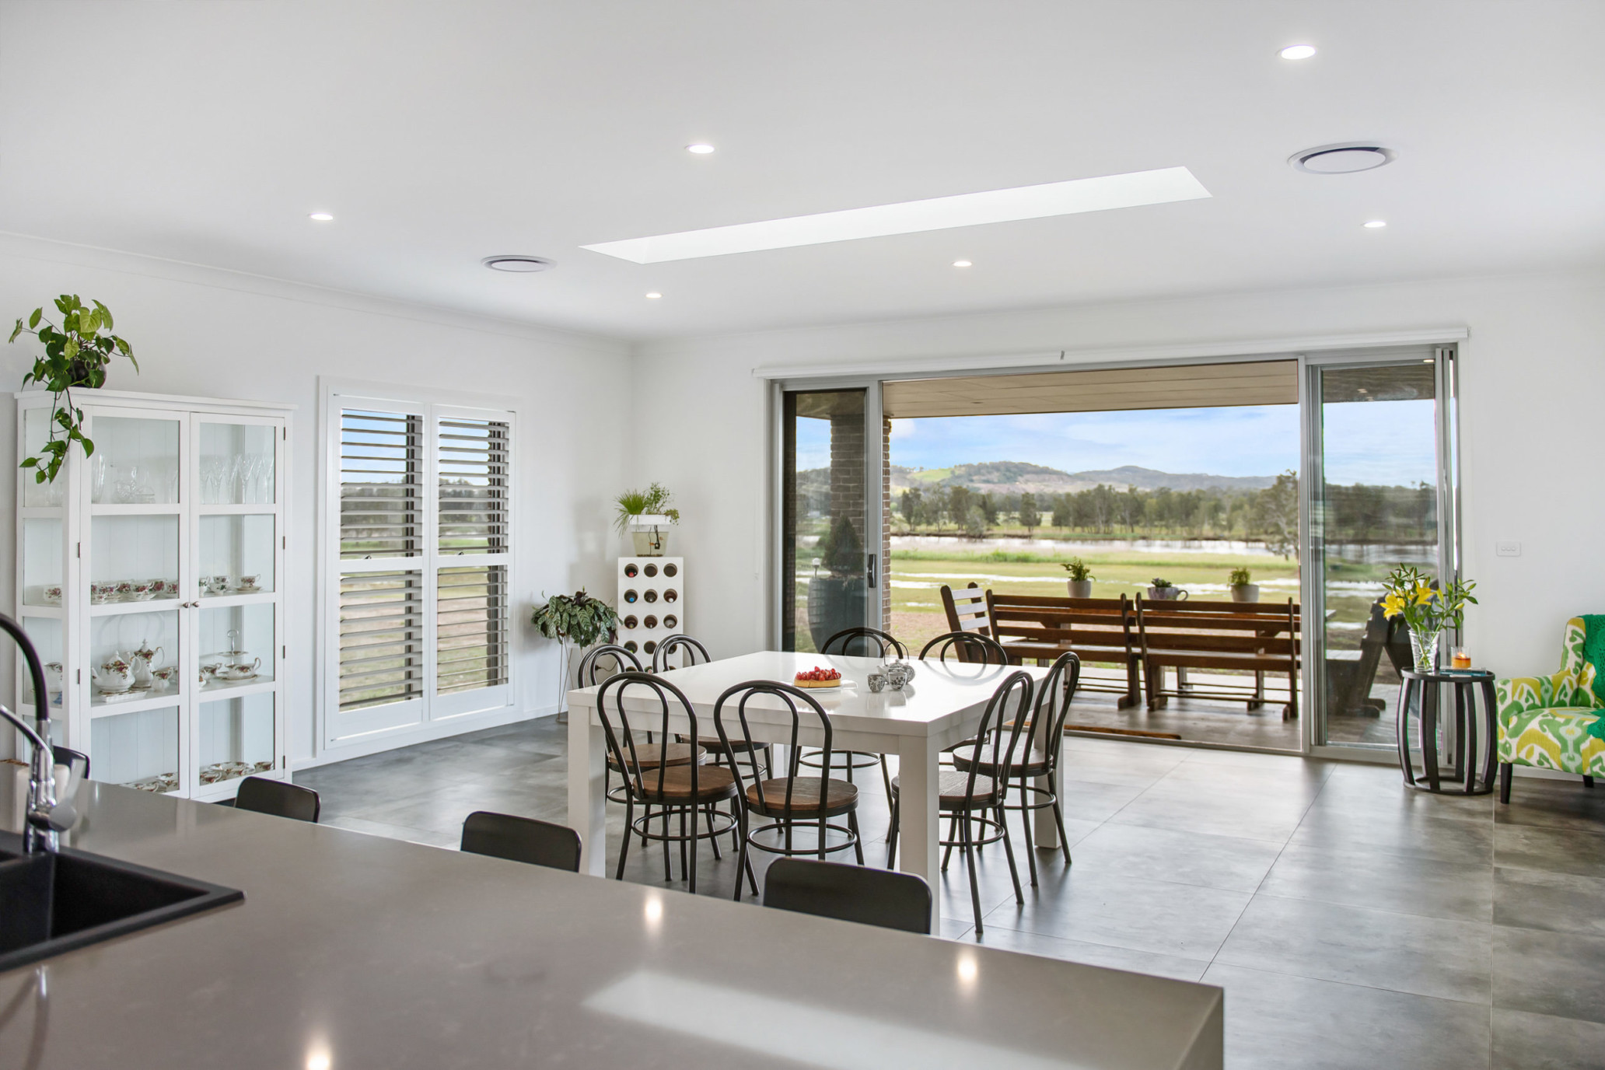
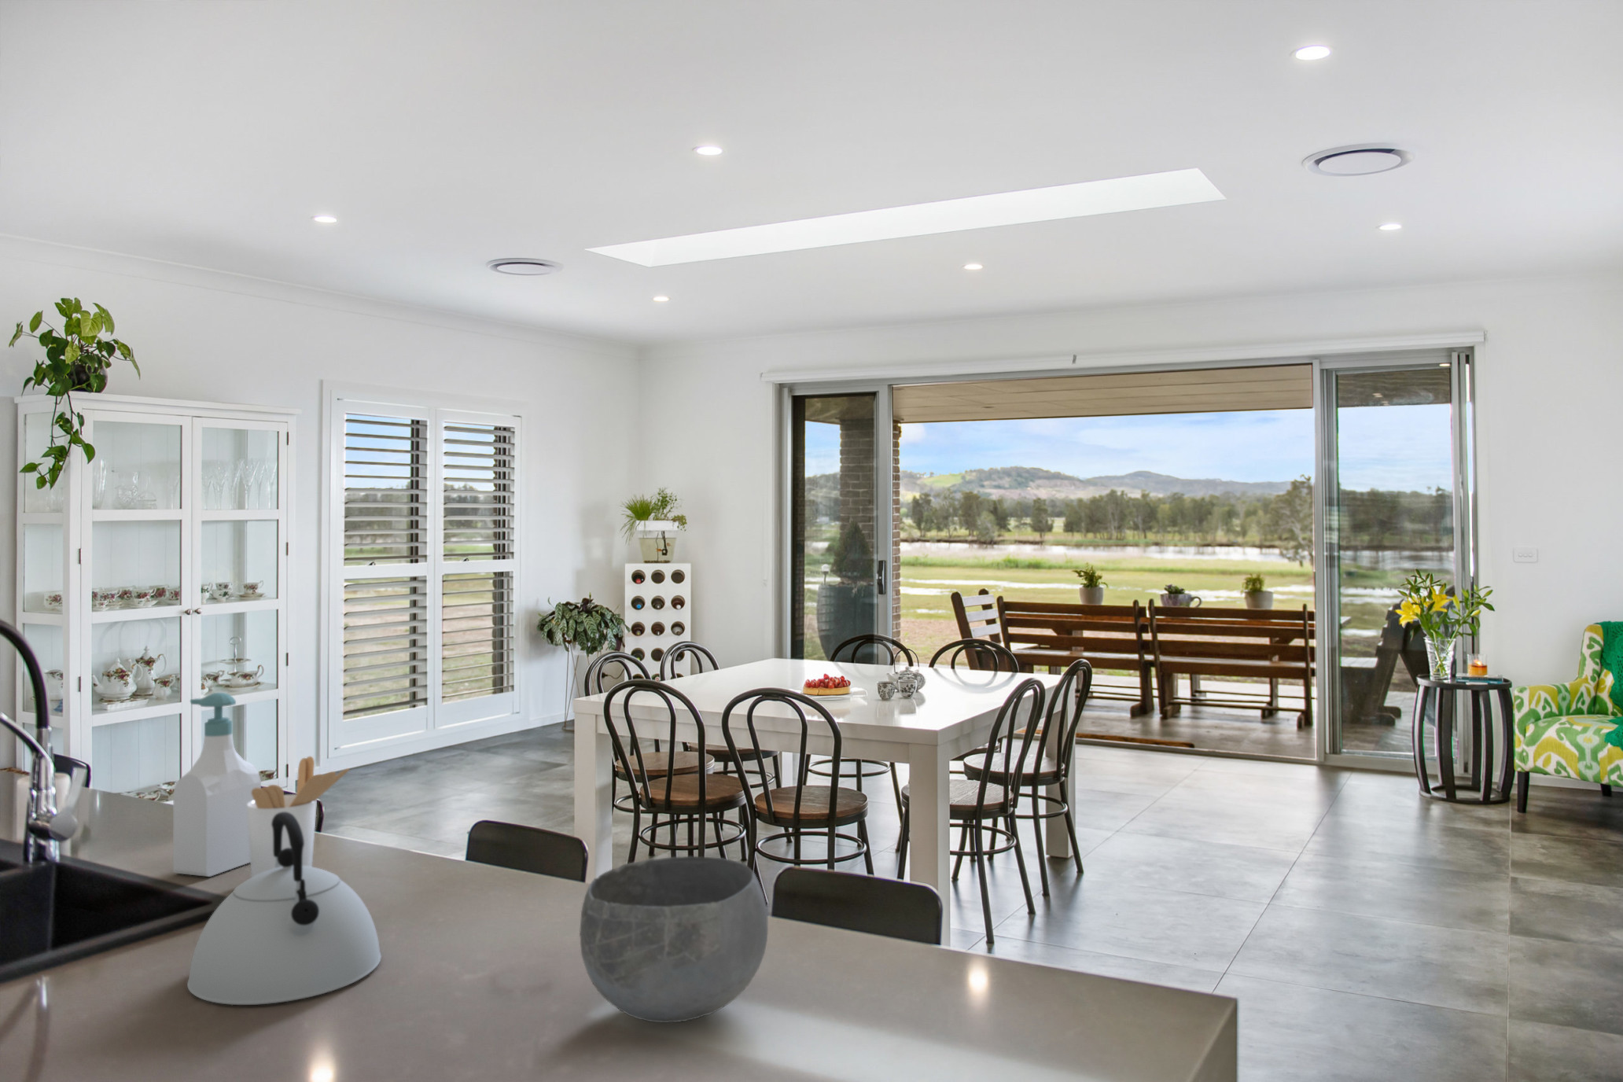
+ utensil holder [246,756,350,878]
+ kettle [186,813,382,1006]
+ bowl [578,855,769,1024]
+ soap bottle [173,692,262,878]
